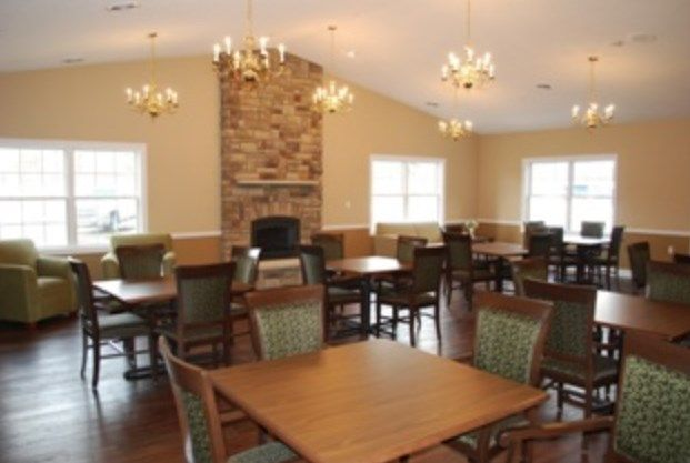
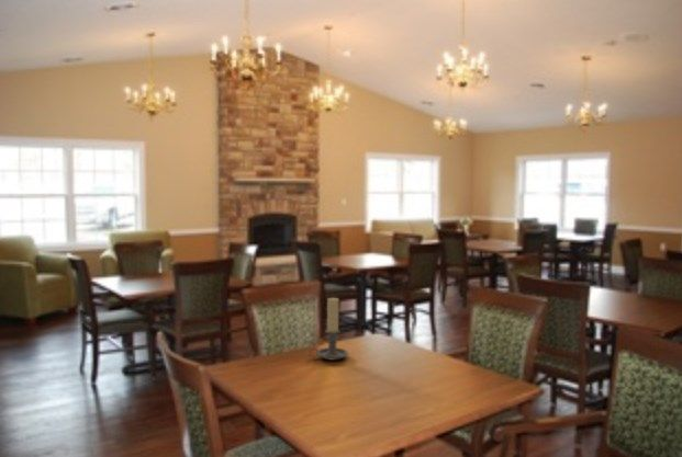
+ candle holder [309,296,349,362]
